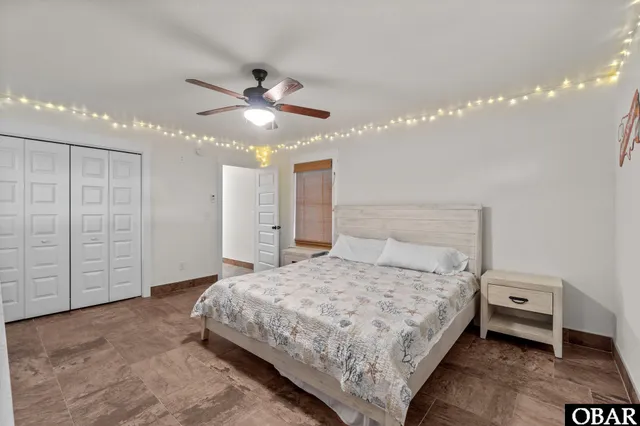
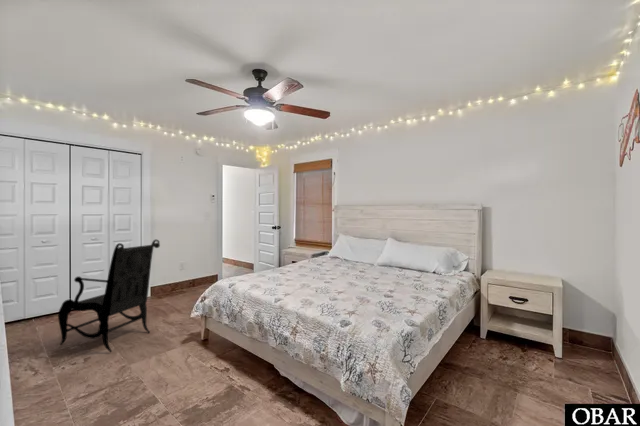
+ armchair [57,239,161,353]
